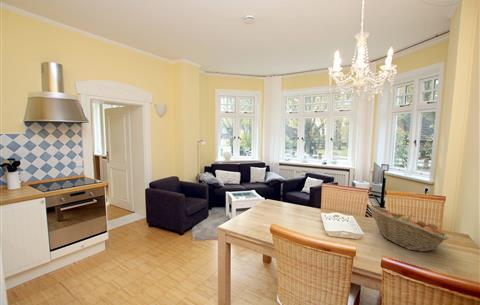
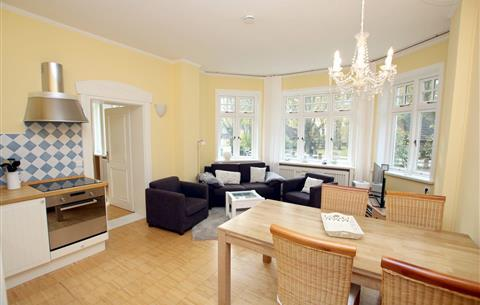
- fruit basket [368,204,450,253]
